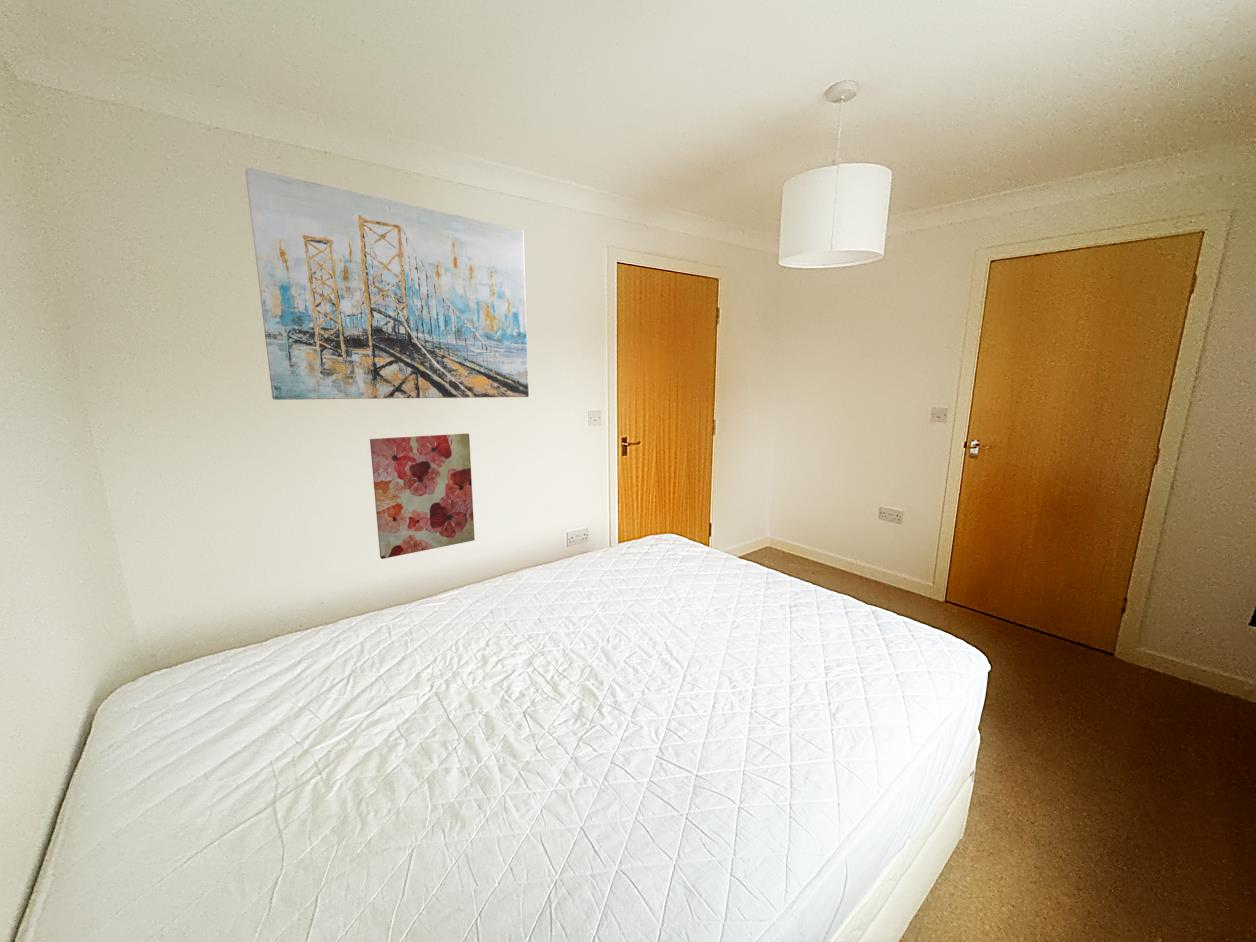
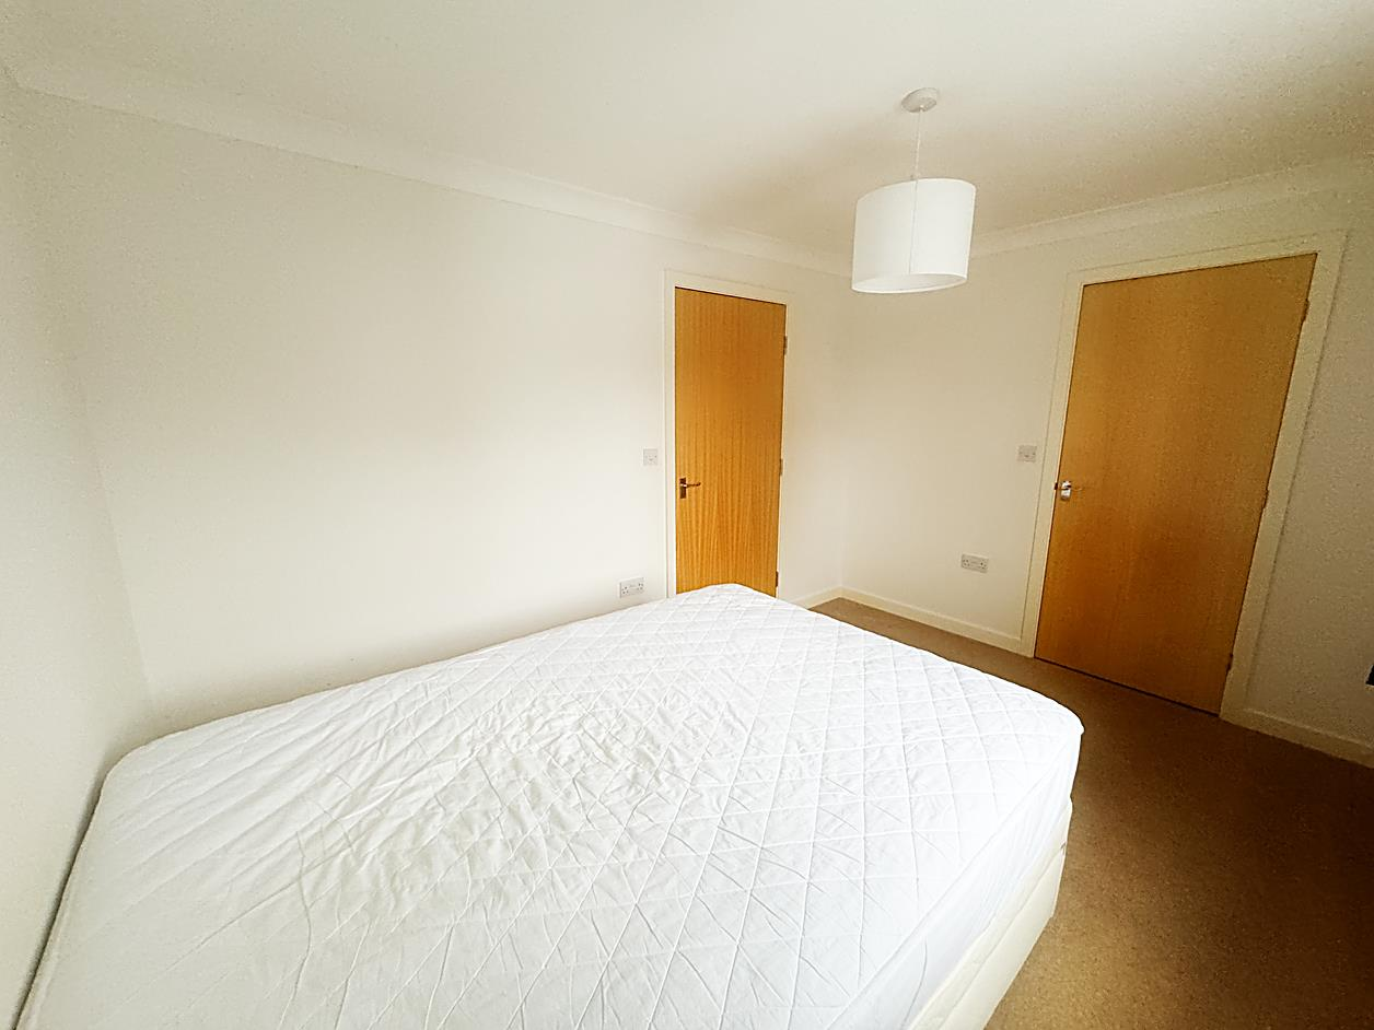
- wall art [369,433,476,560]
- wall art [245,167,530,401]
